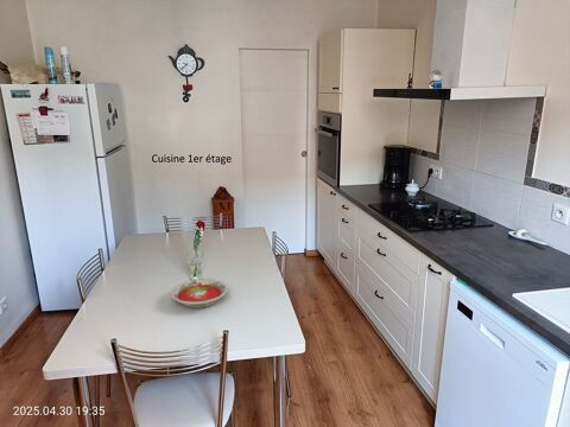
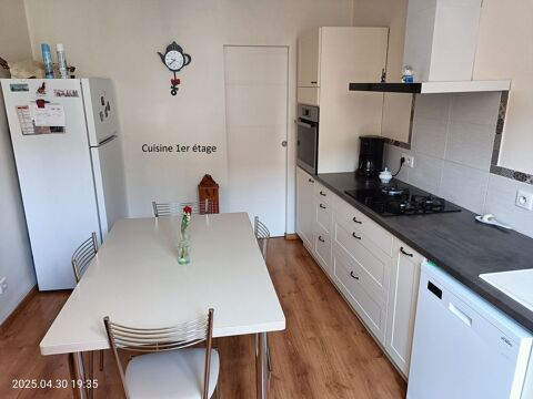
- bowl [170,278,228,310]
